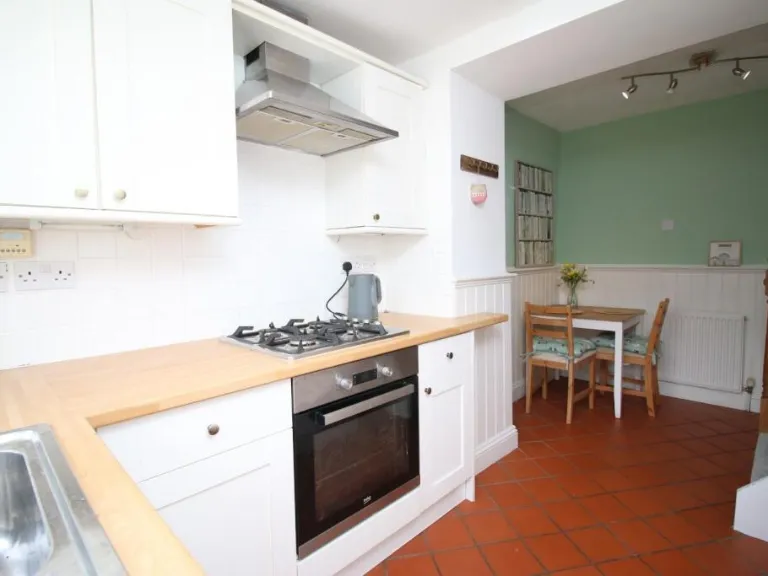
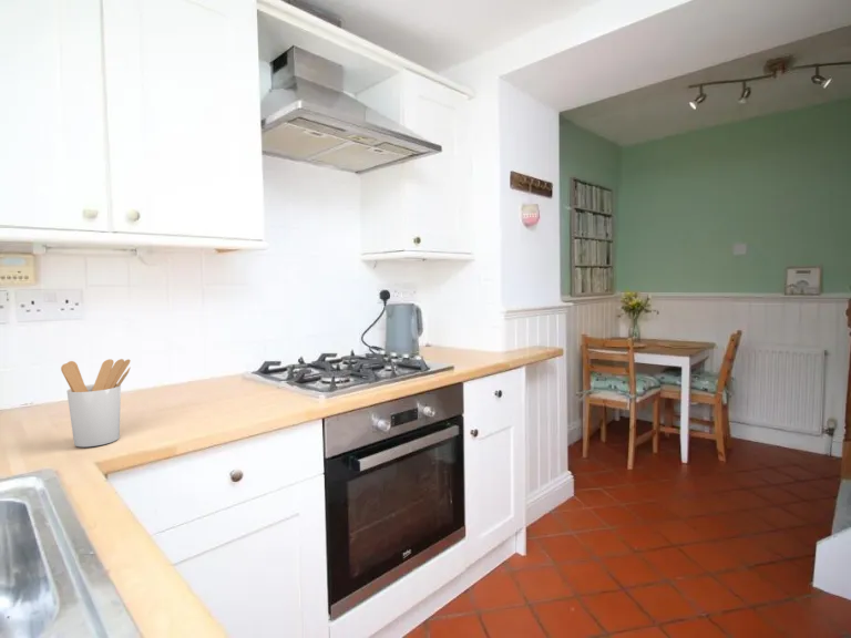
+ utensil holder [60,358,132,449]
